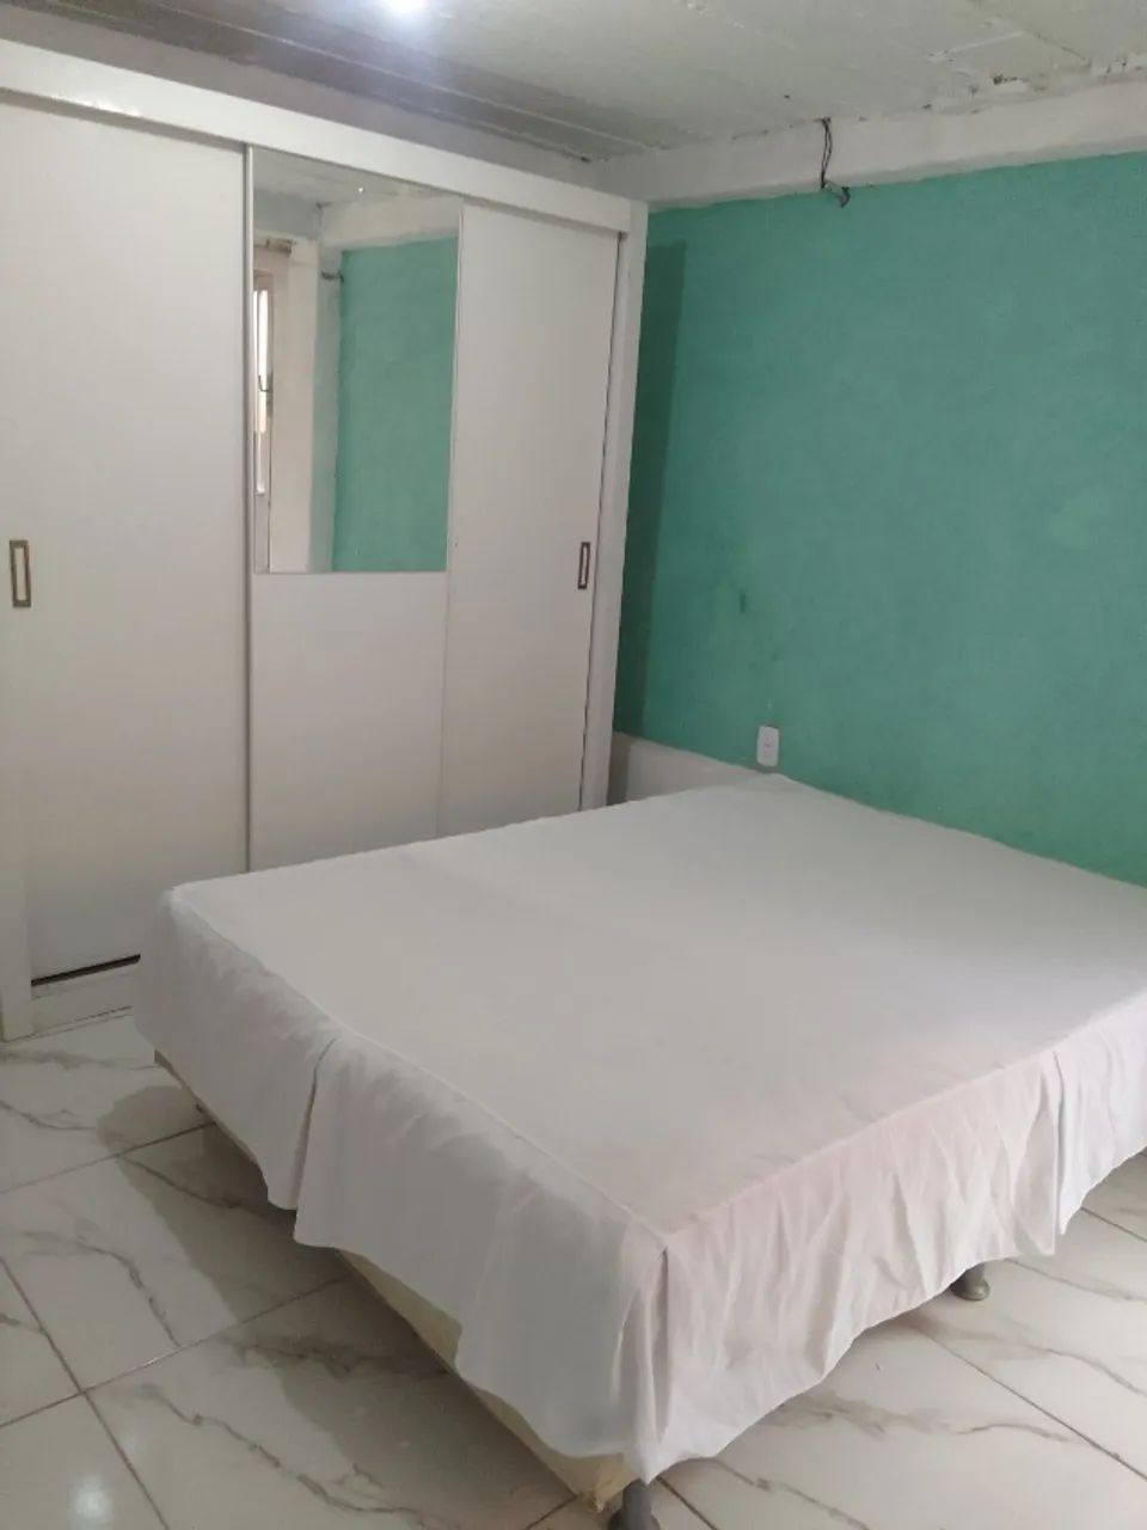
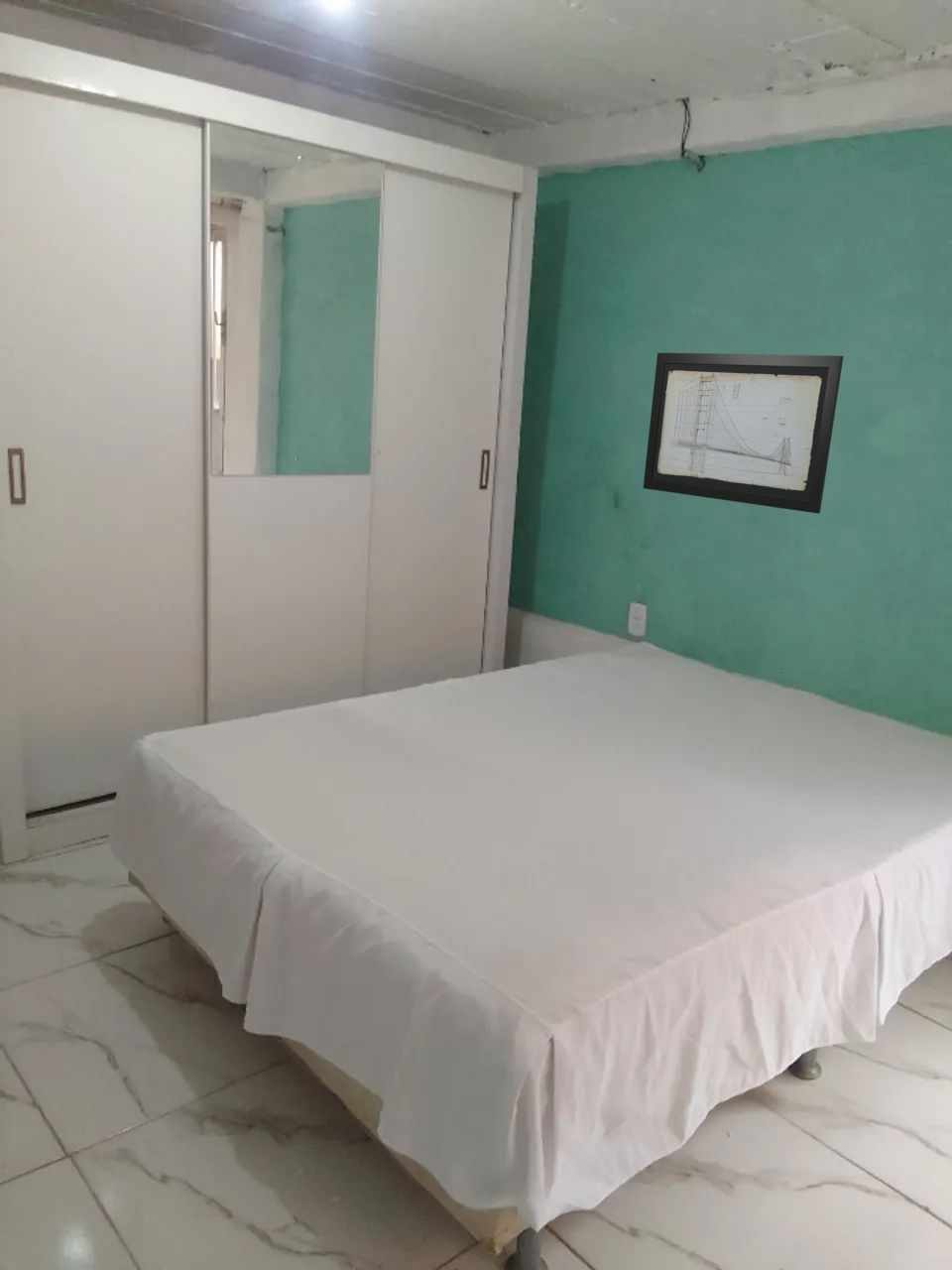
+ wall art [643,351,844,514]
